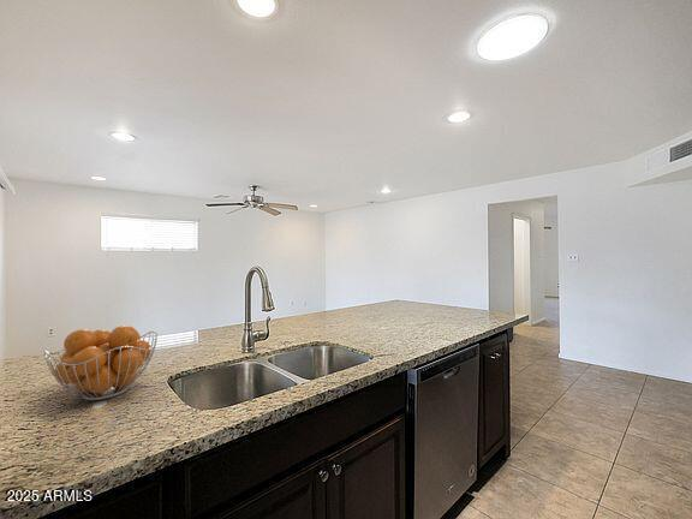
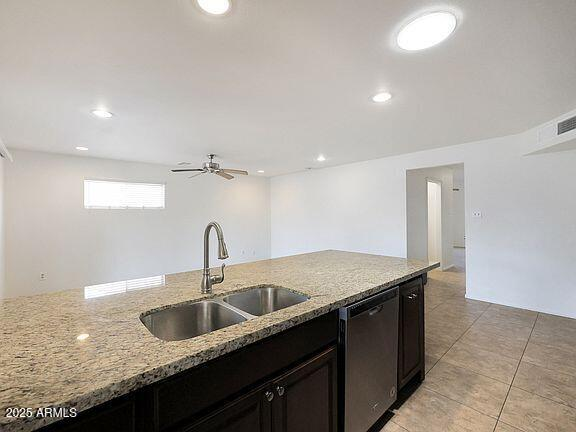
- fruit basket [42,324,159,401]
